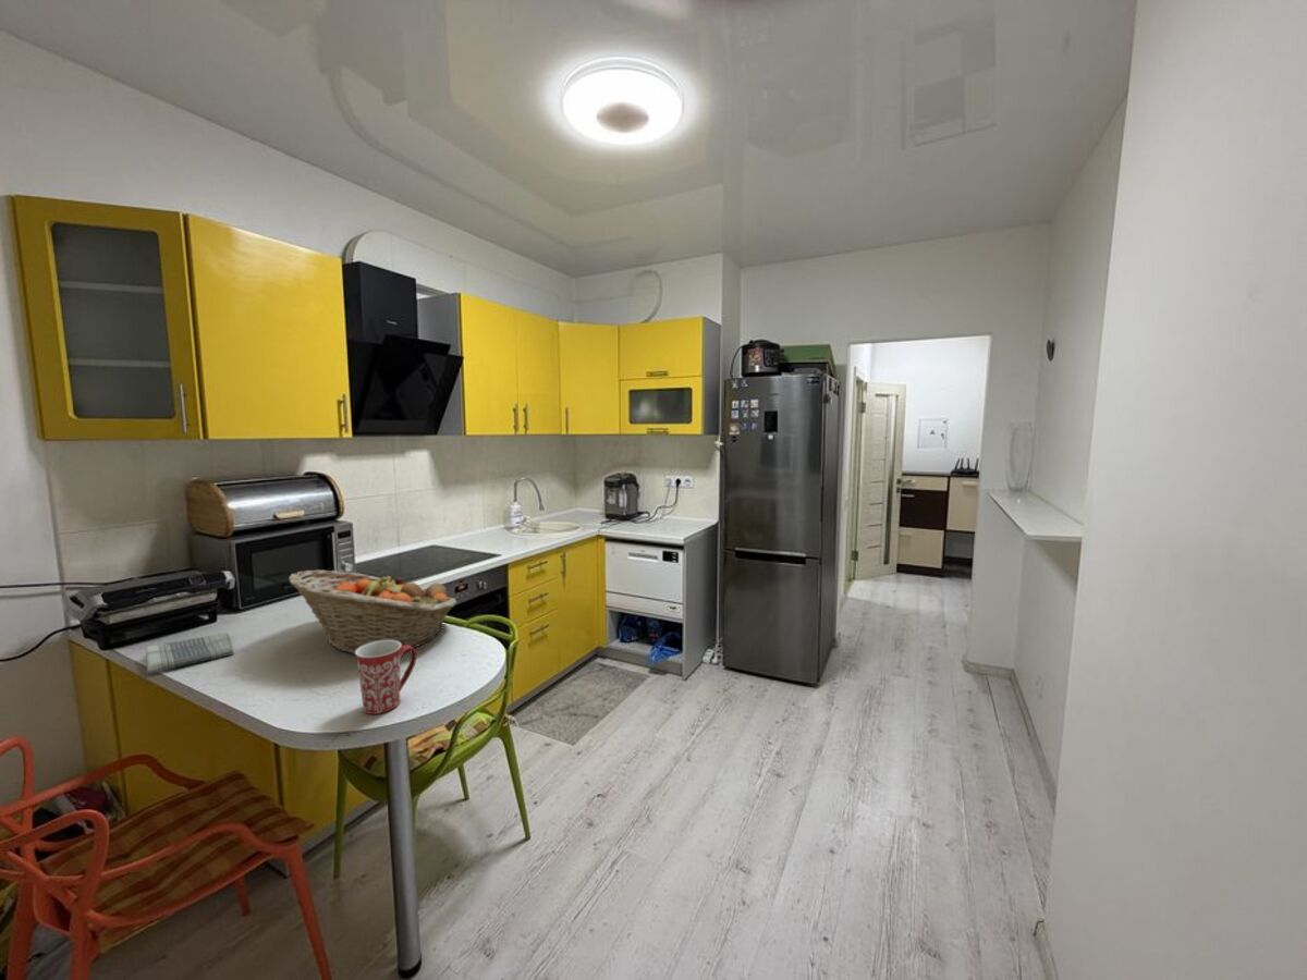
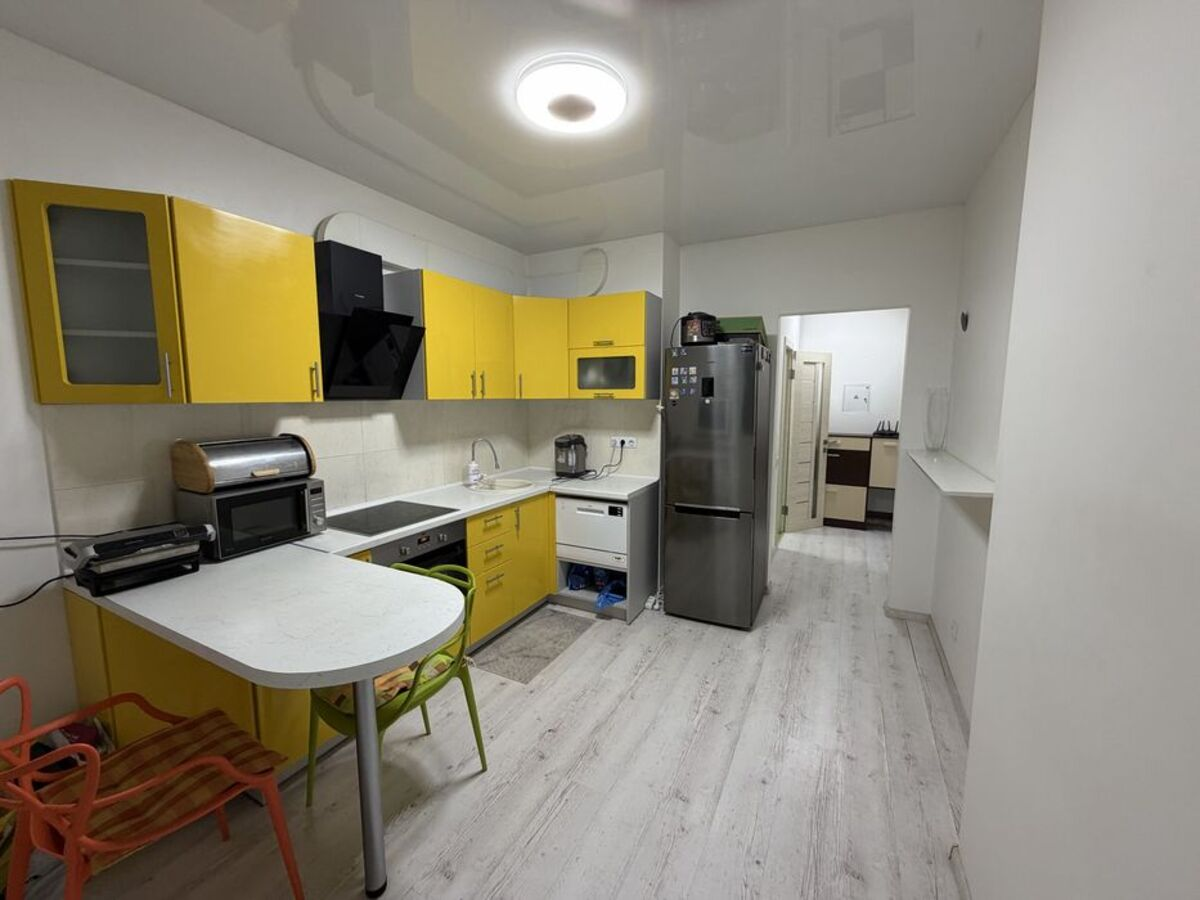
- fruit basket [288,569,459,656]
- dish towel [145,632,235,675]
- mug [355,640,417,715]
